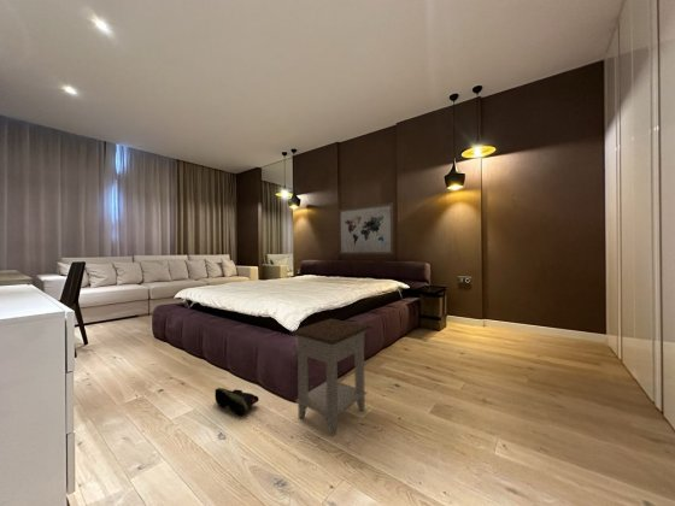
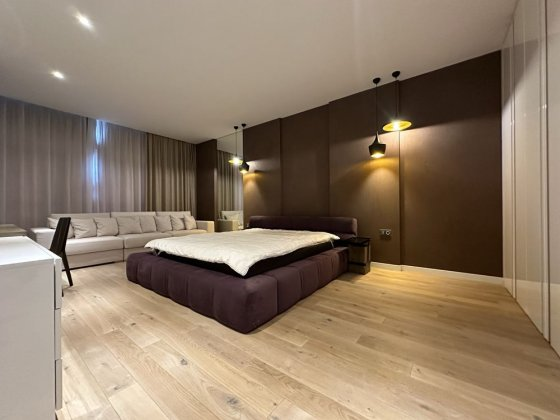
- nightstand [288,317,372,437]
- shoe [213,387,260,417]
- wall art [338,201,395,255]
